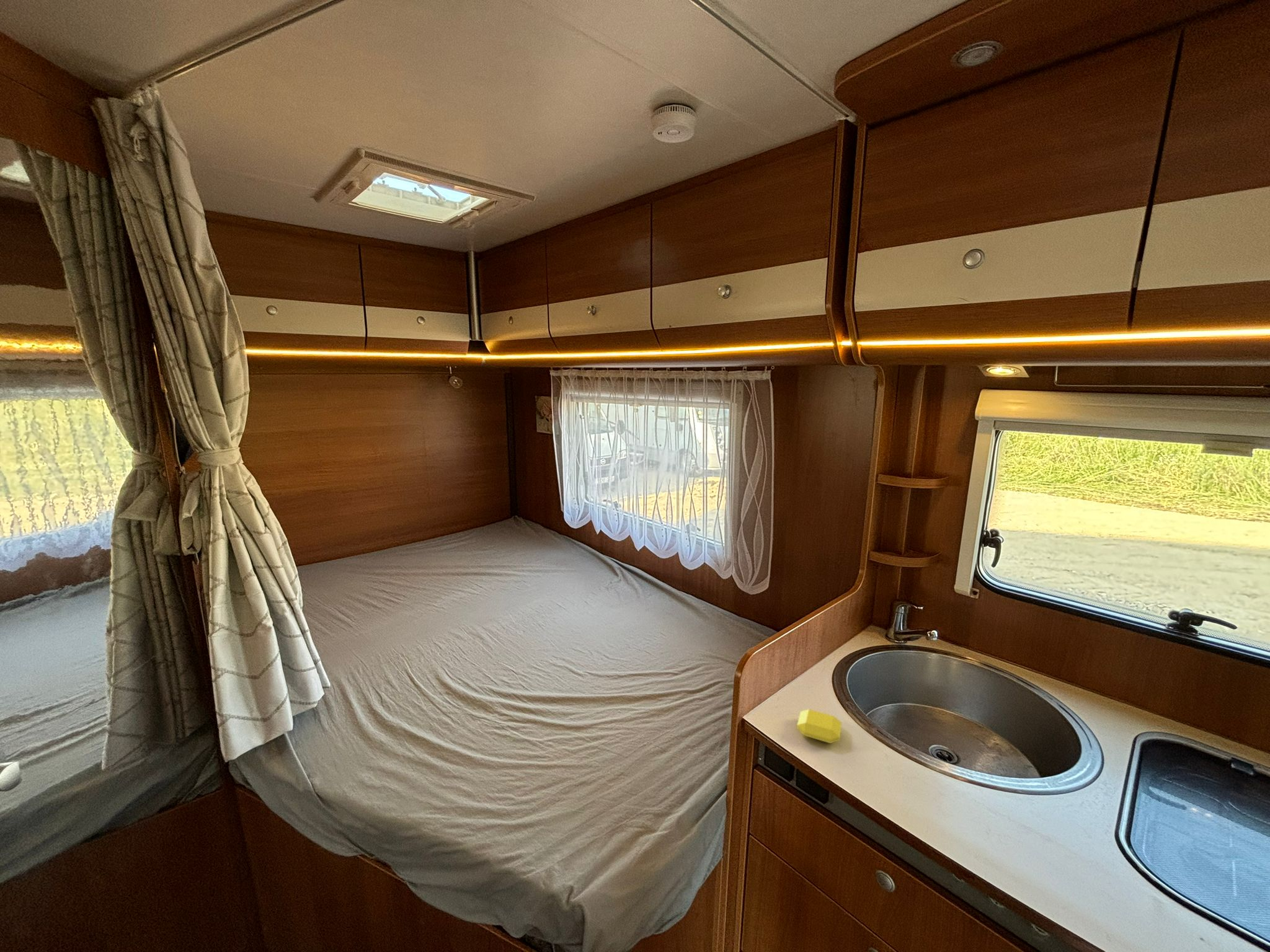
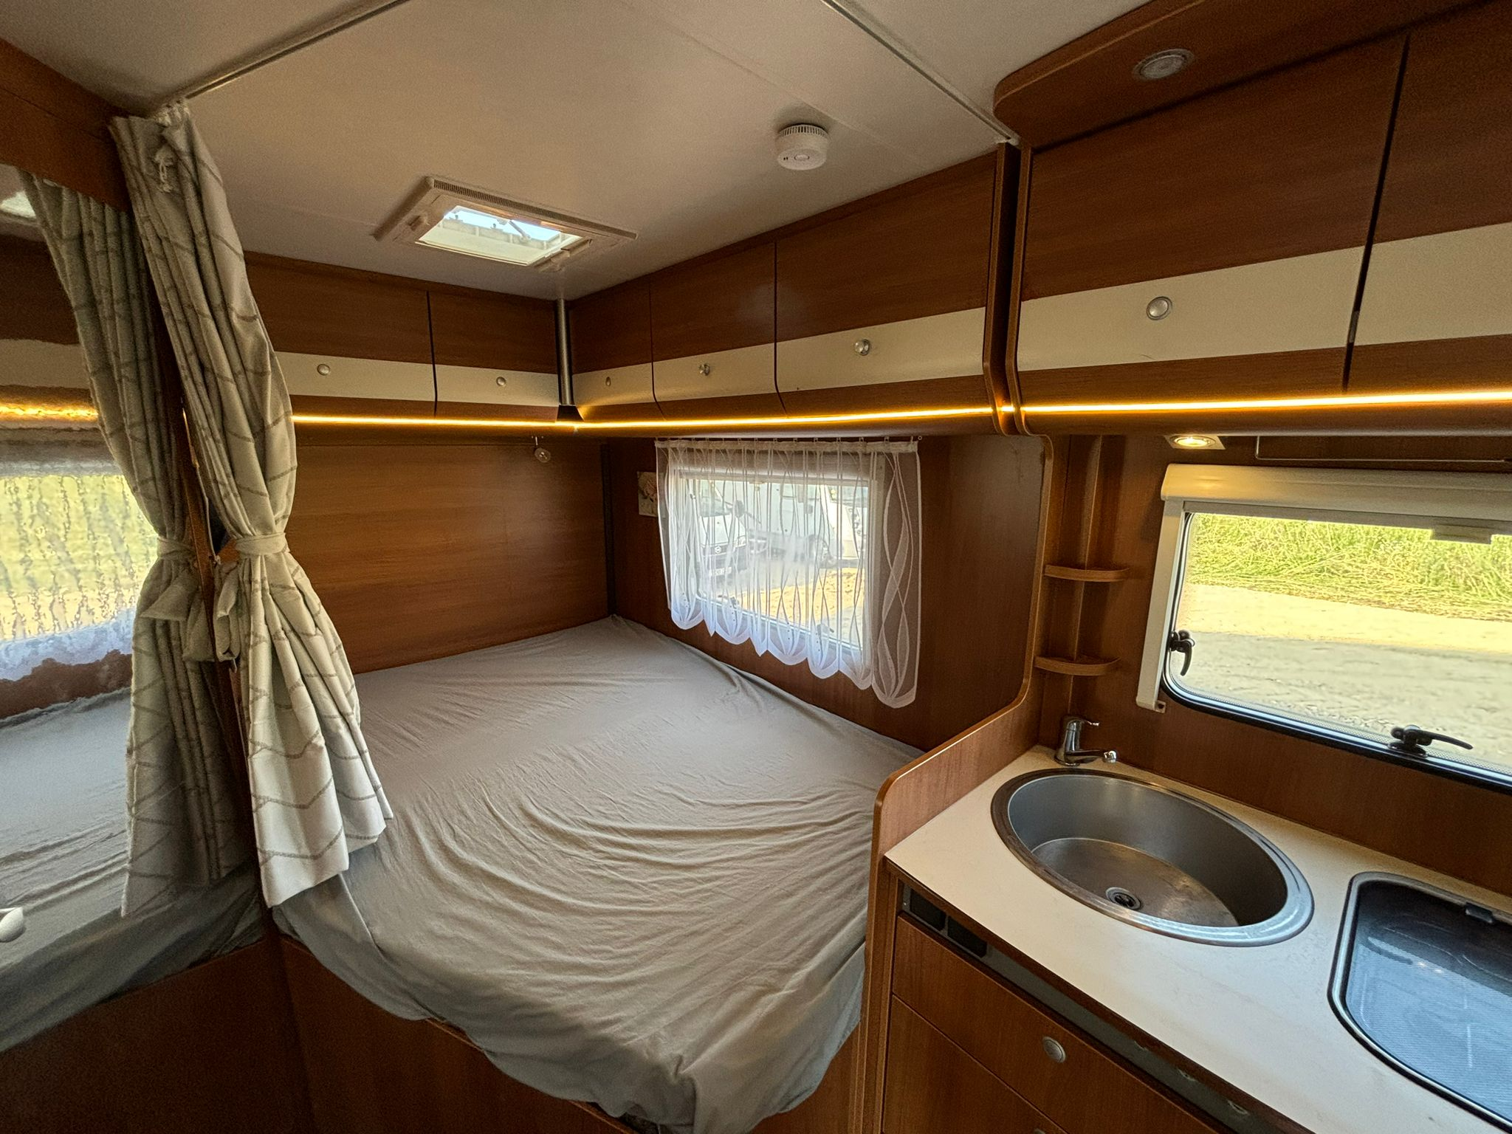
- soap bar [796,708,842,744]
